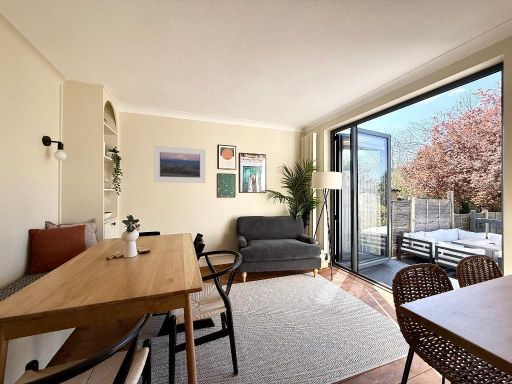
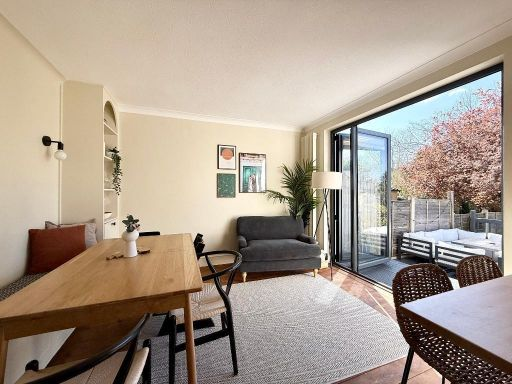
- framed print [153,145,206,184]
